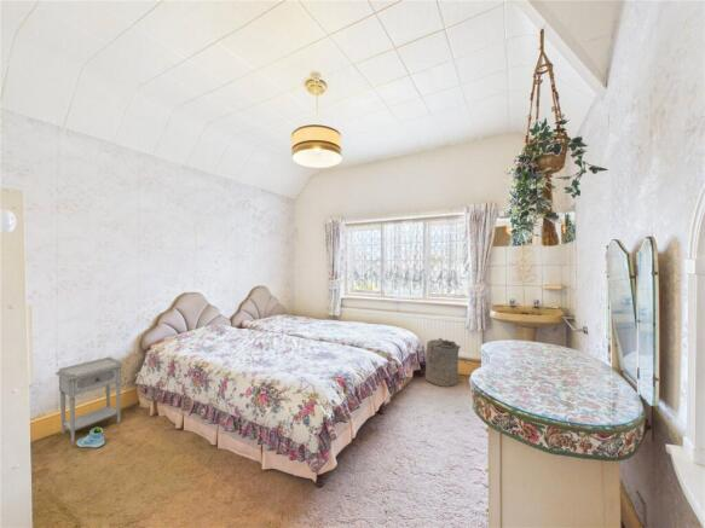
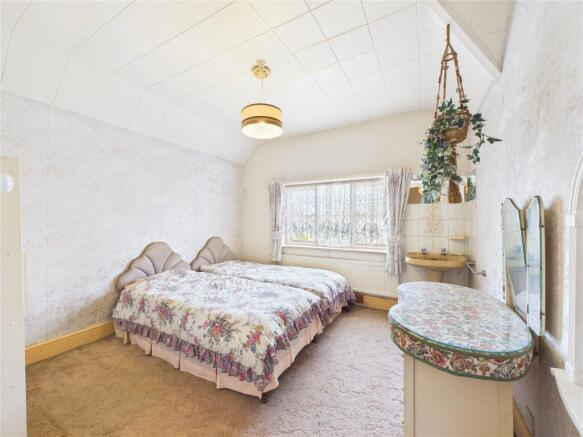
- sneaker [76,425,106,449]
- laundry hamper [424,337,462,388]
- nightstand [54,356,126,443]
